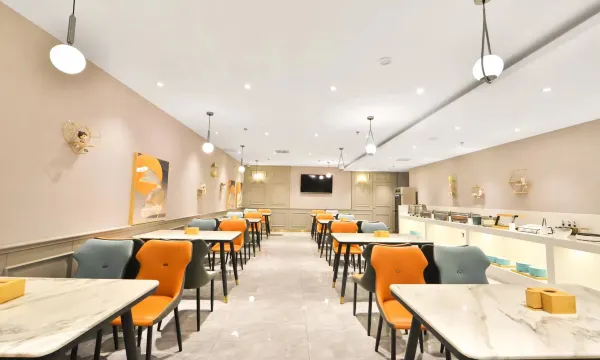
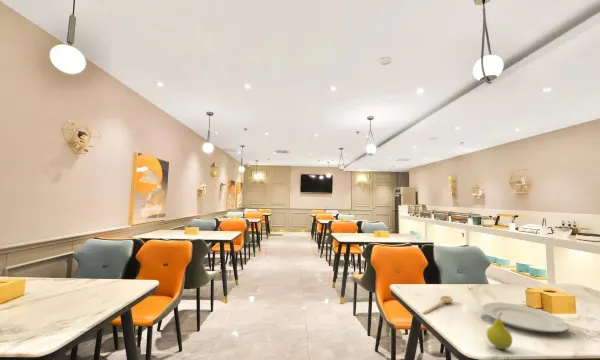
+ fruit [486,312,513,351]
+ chinaware [481,301,570,333]
+ spoon [422,295,453,315]
